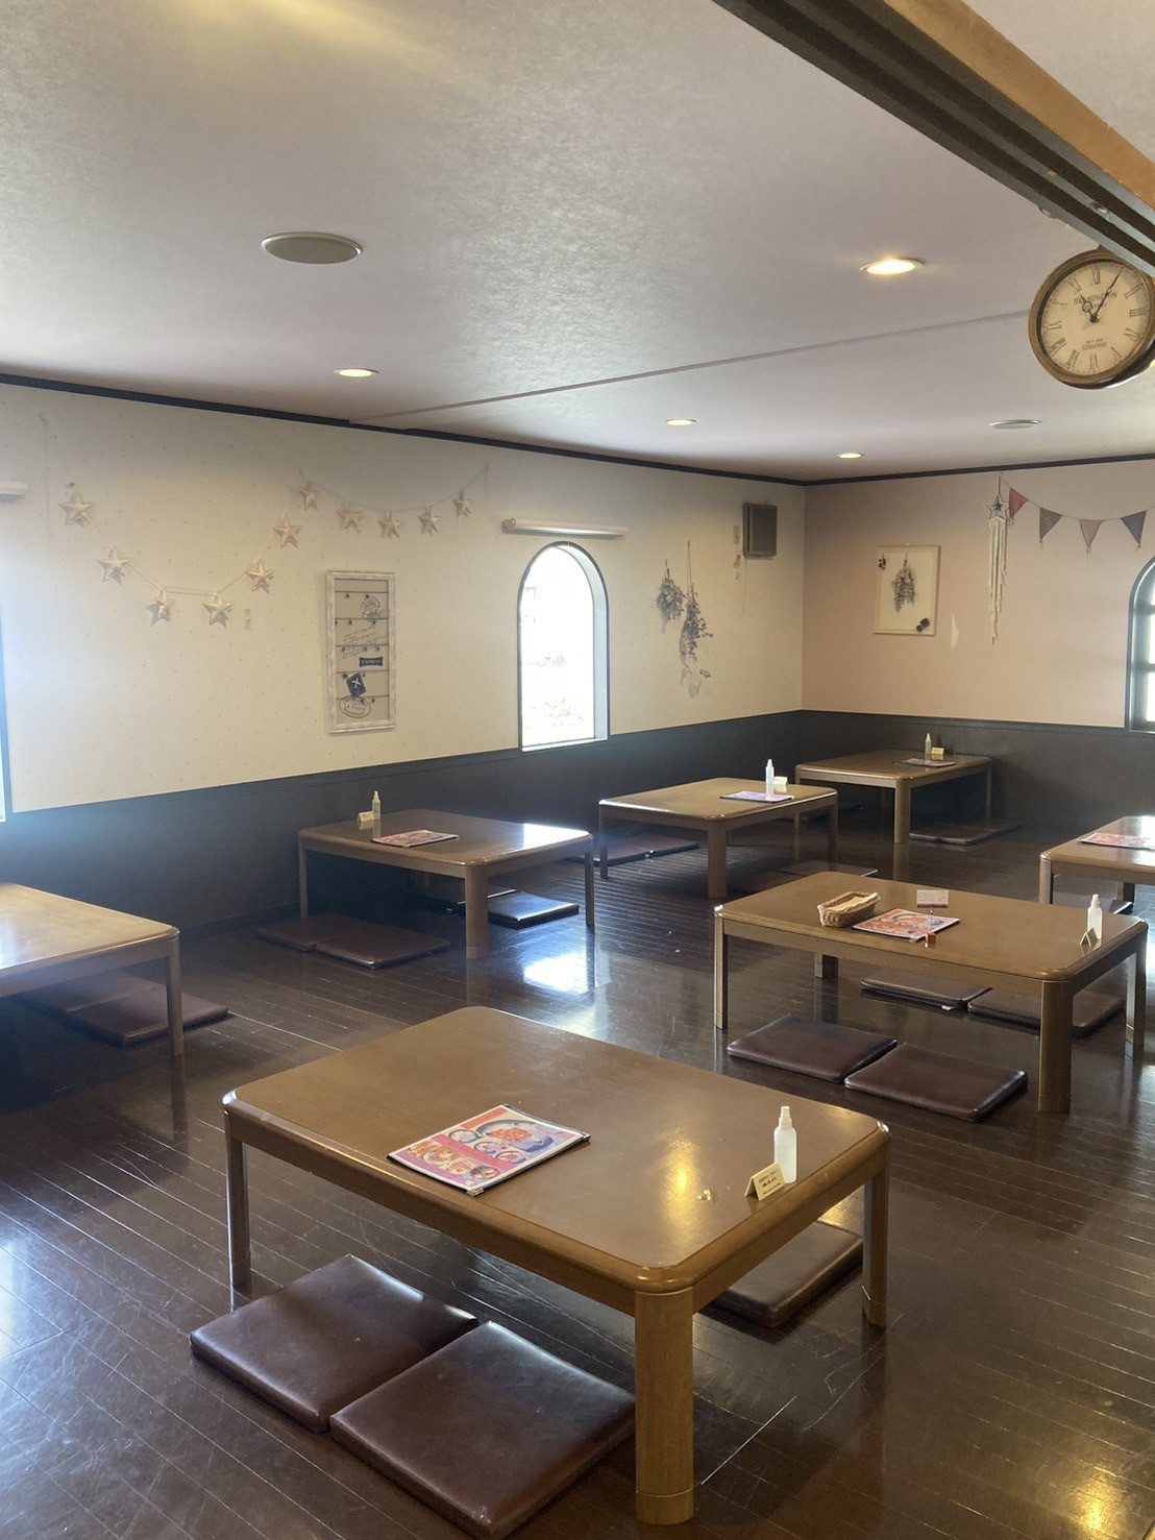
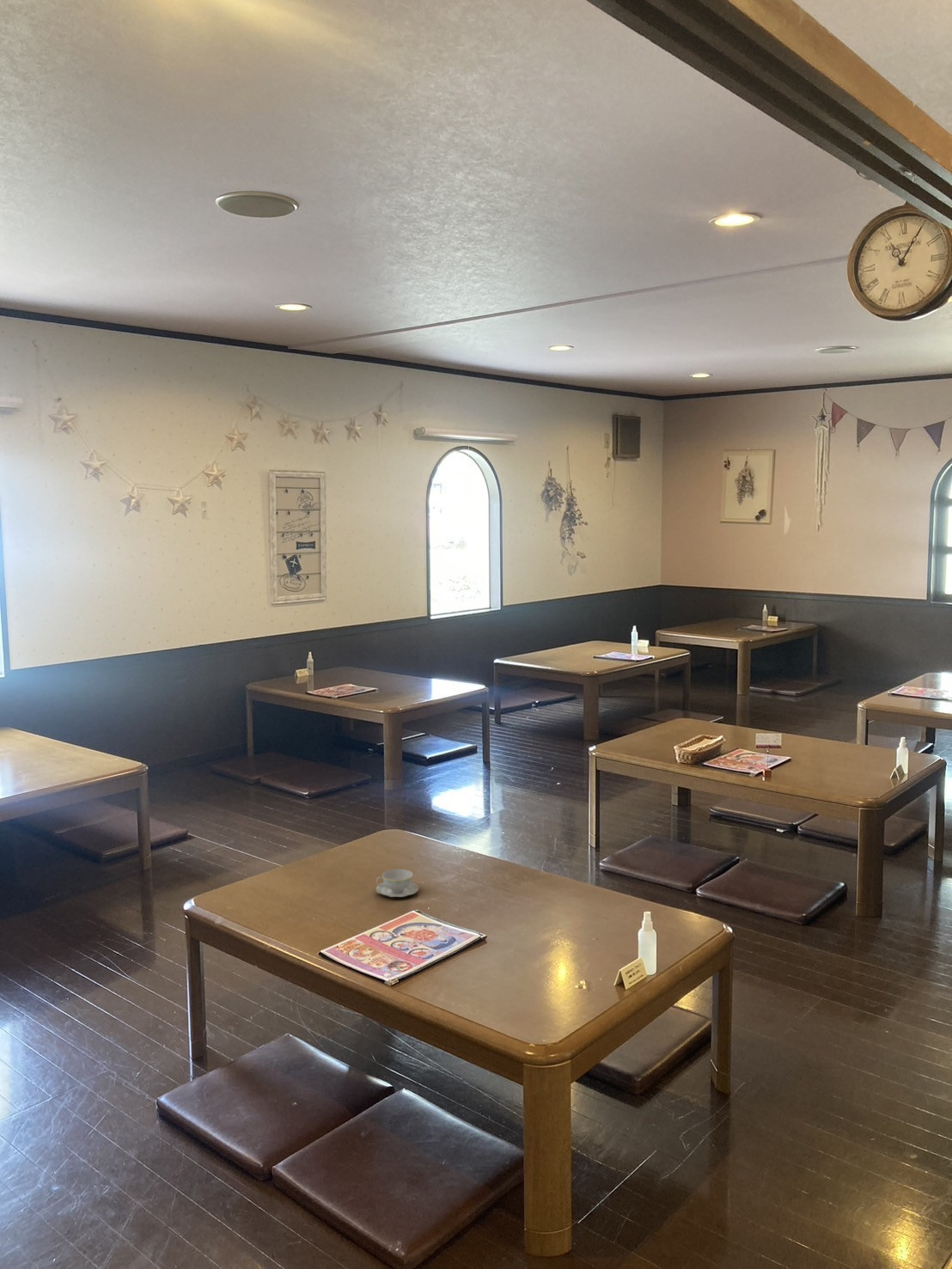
+ chinaware [375,869,420,898]
